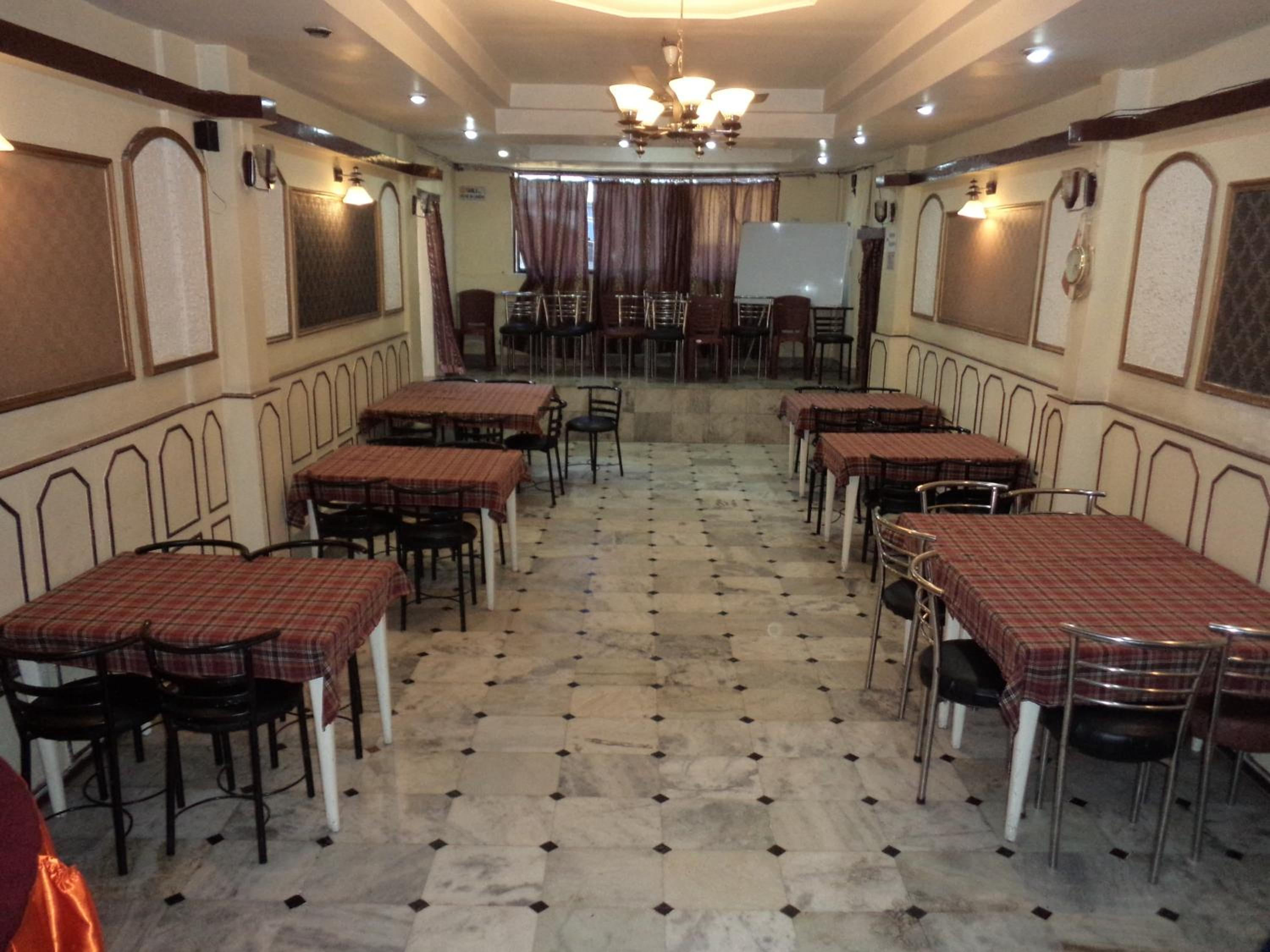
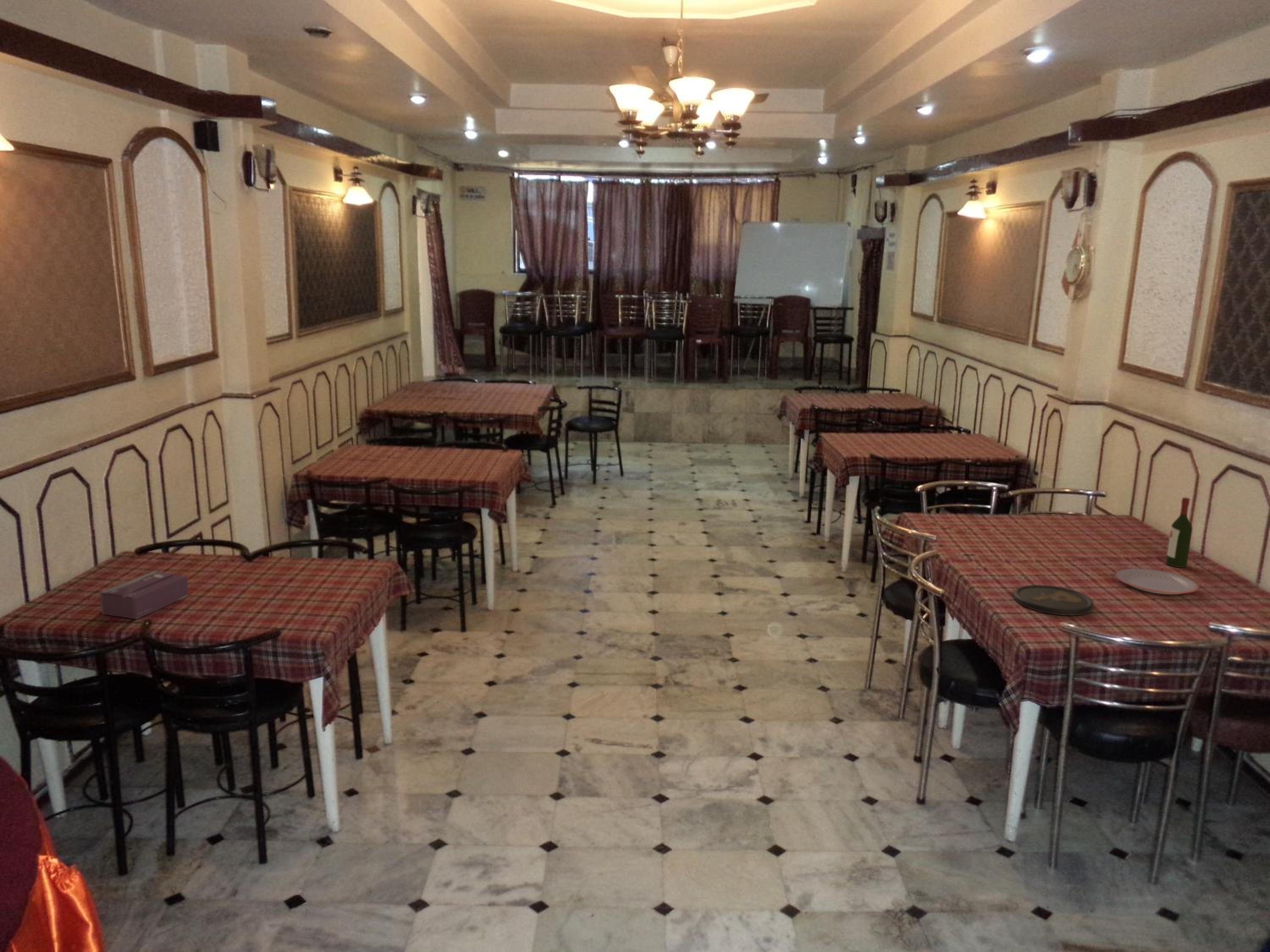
+ tissue box [99,570,189,619]
+ plate [1115,568,1199,595]
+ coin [1013,584,1095,616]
+ wine bottle [1165,497,1193,568]
